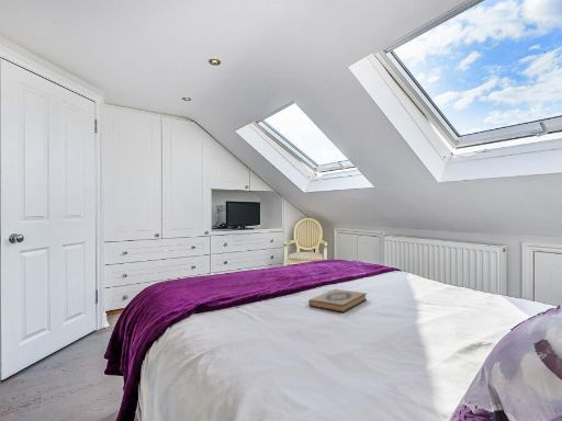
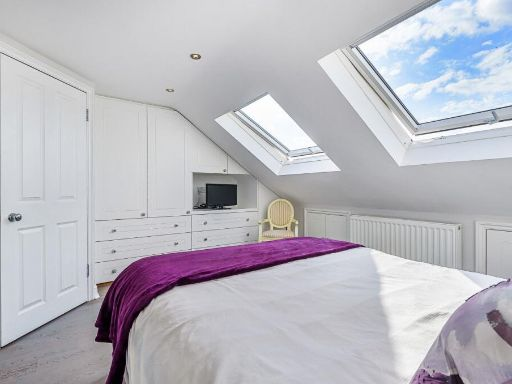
- hardback book [307,288,368,314]
